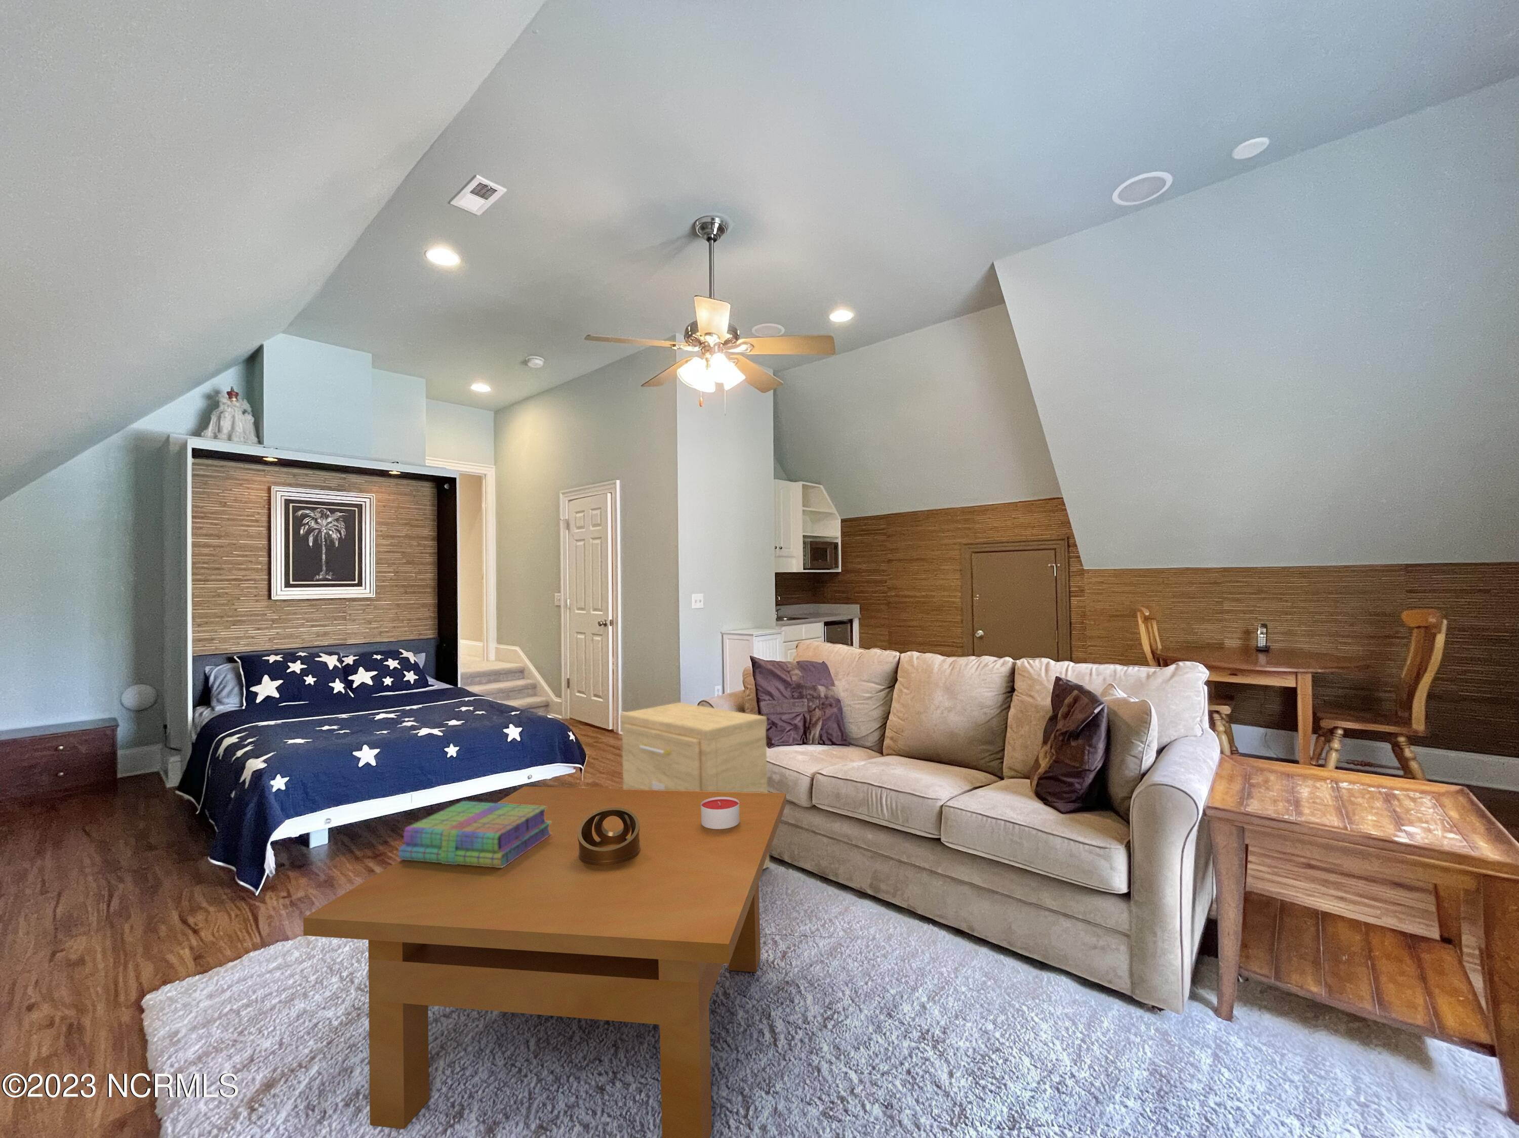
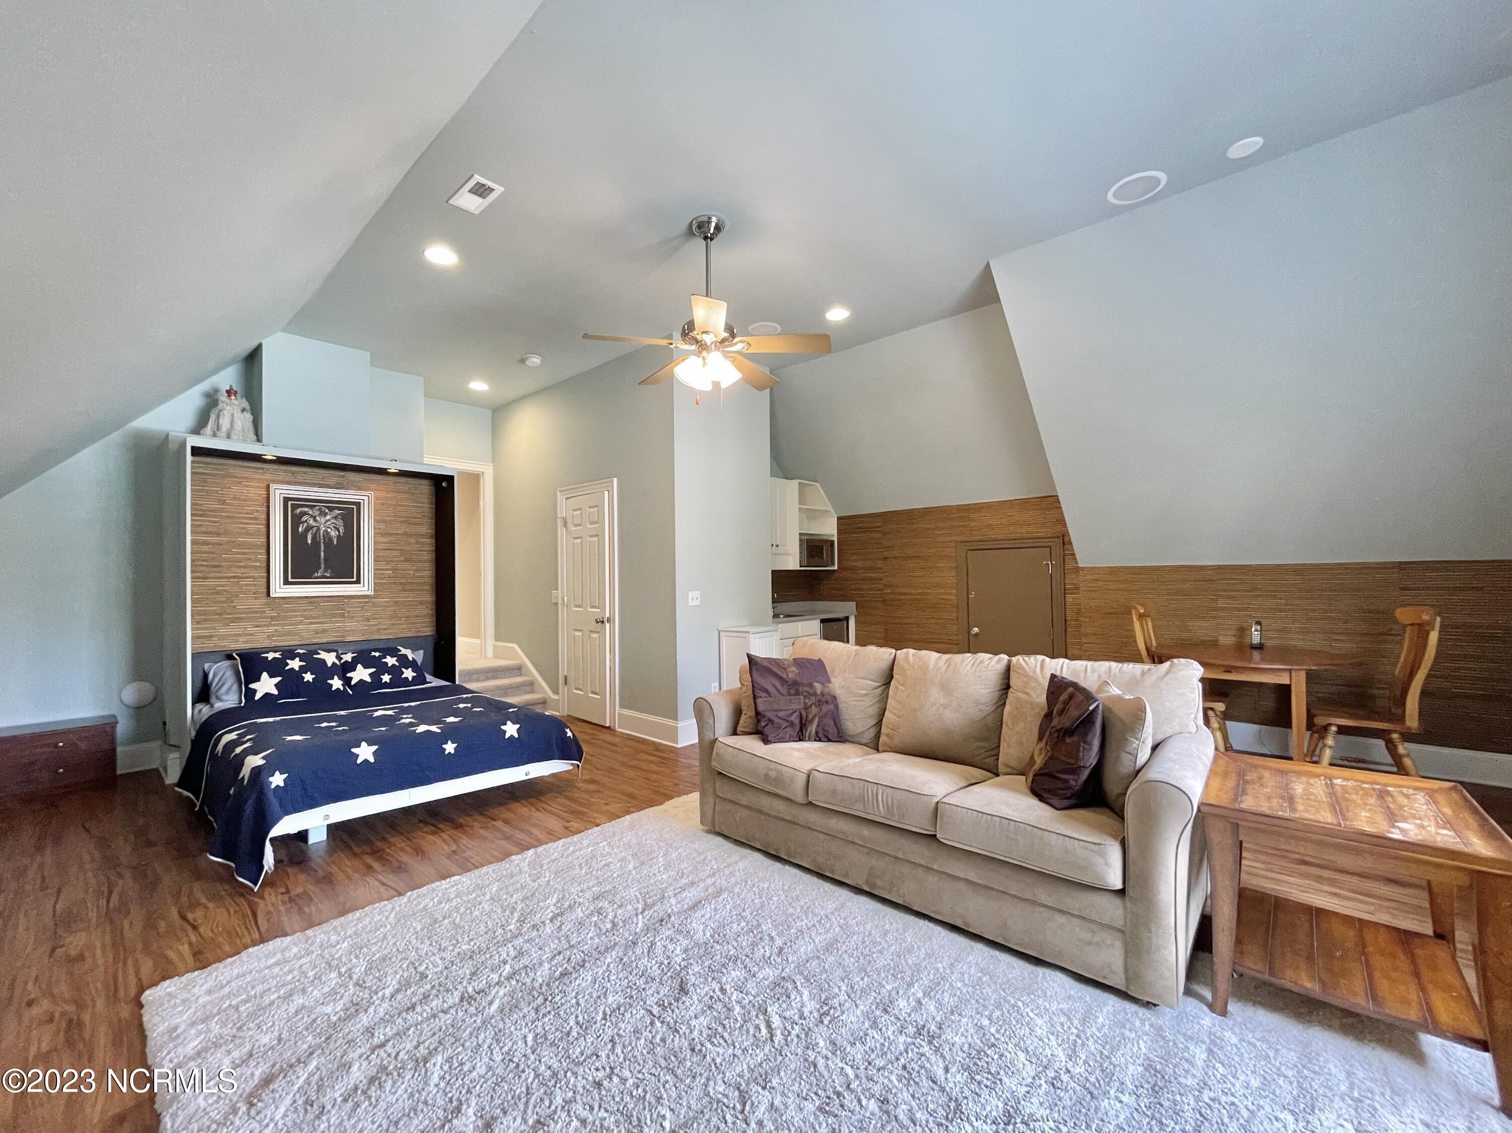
- table [303,787,787,1138]
- stack of books [398,801,551,868]
- candle [701,797,739,828]
- side table [621,702,770,870]
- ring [578,807,641,865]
